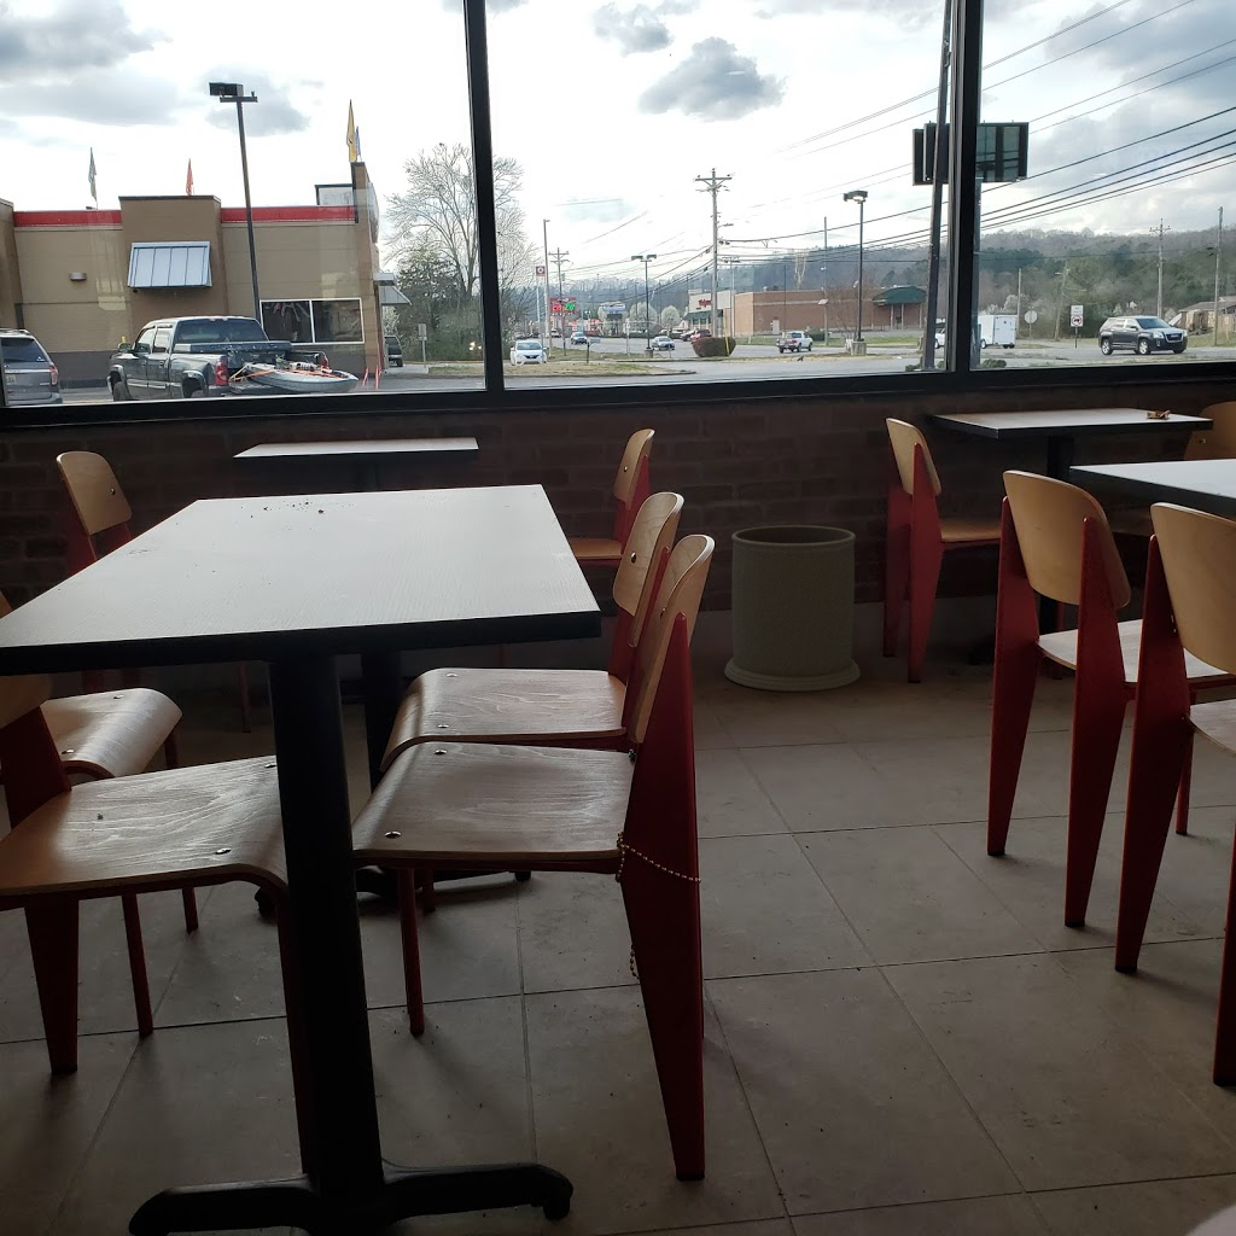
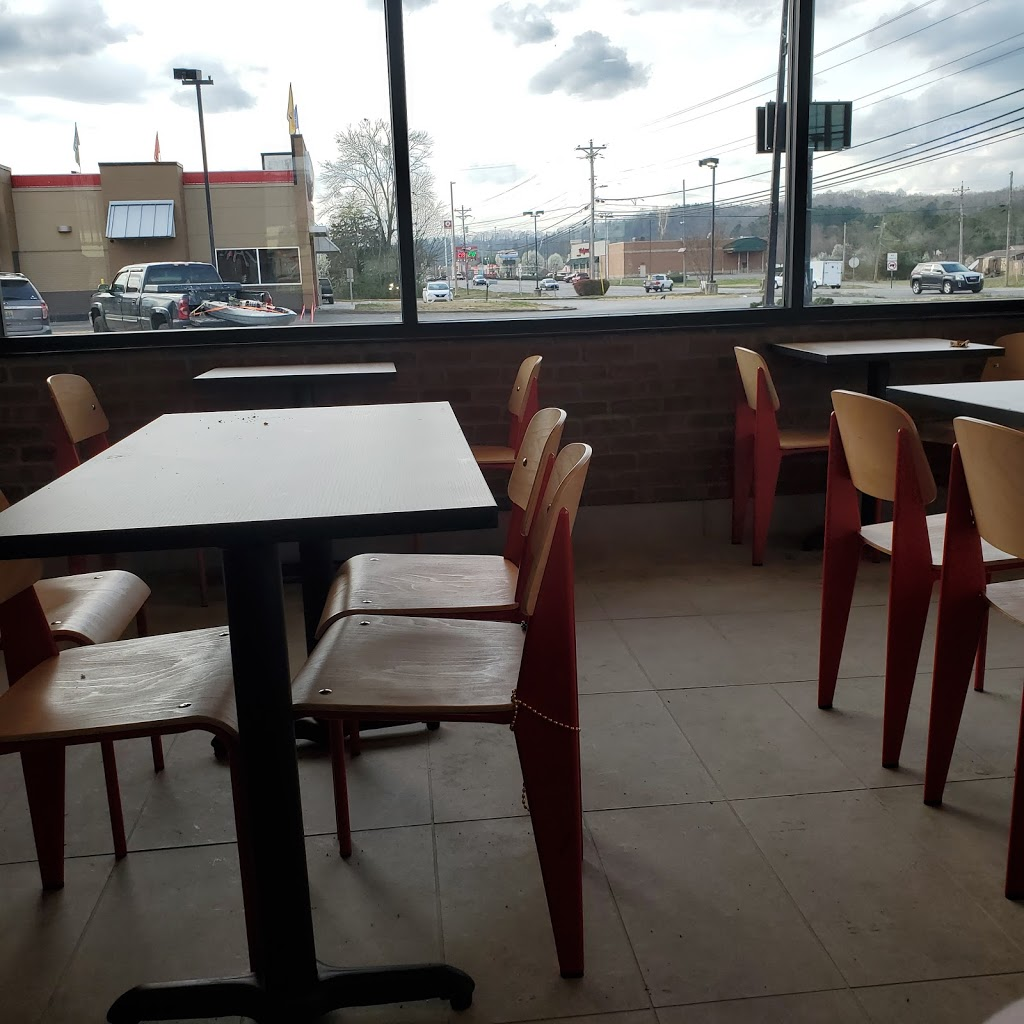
- trash can [723,524,862,693]
